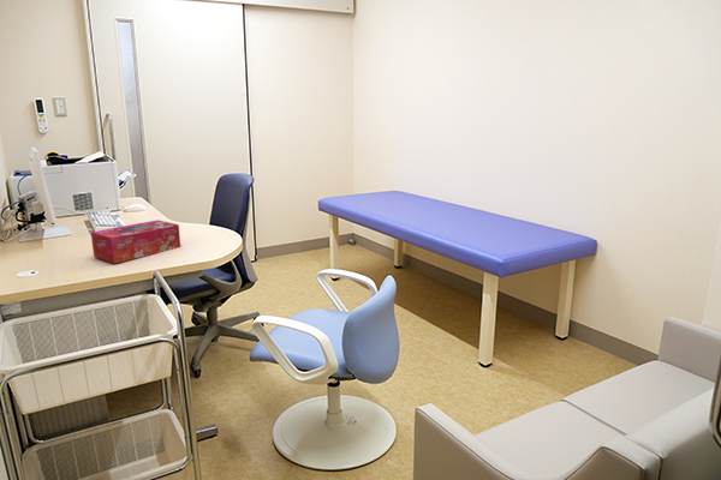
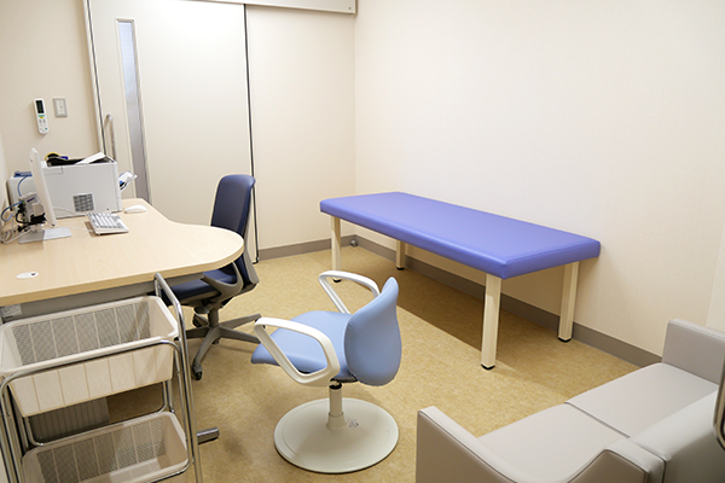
- tissue box [90,218,181,264]
